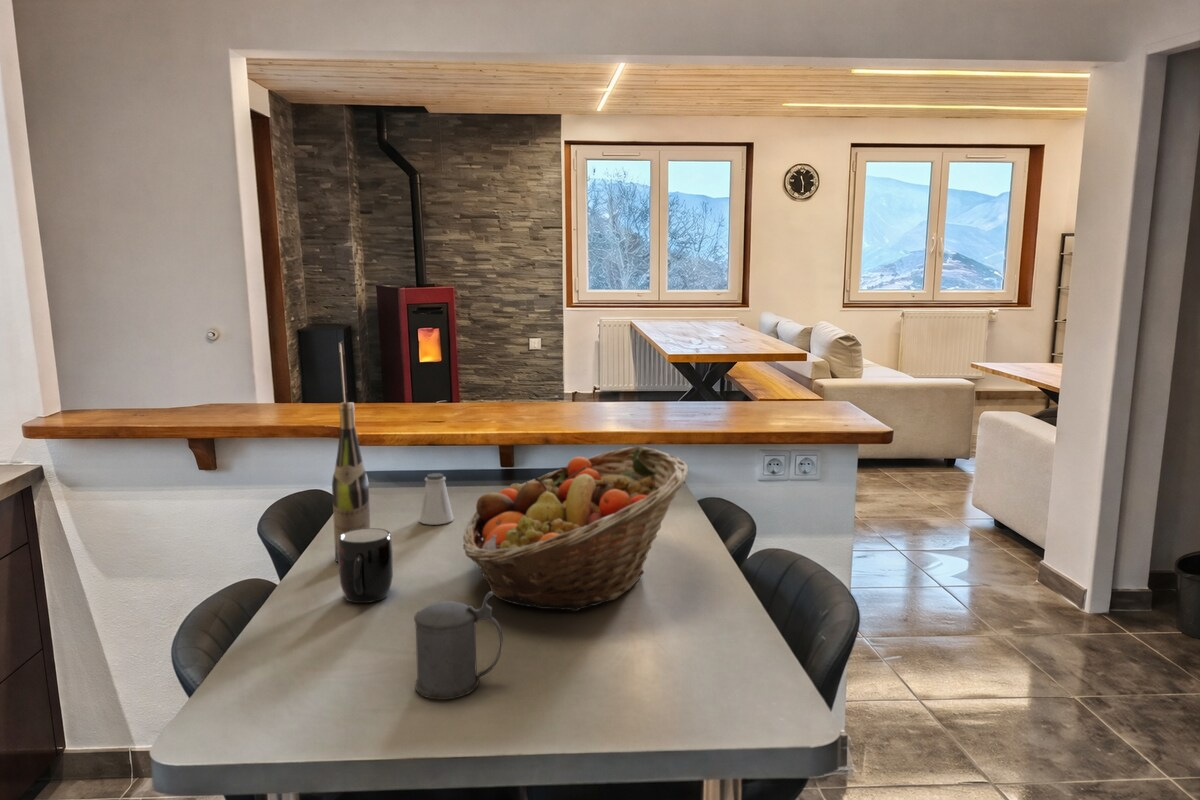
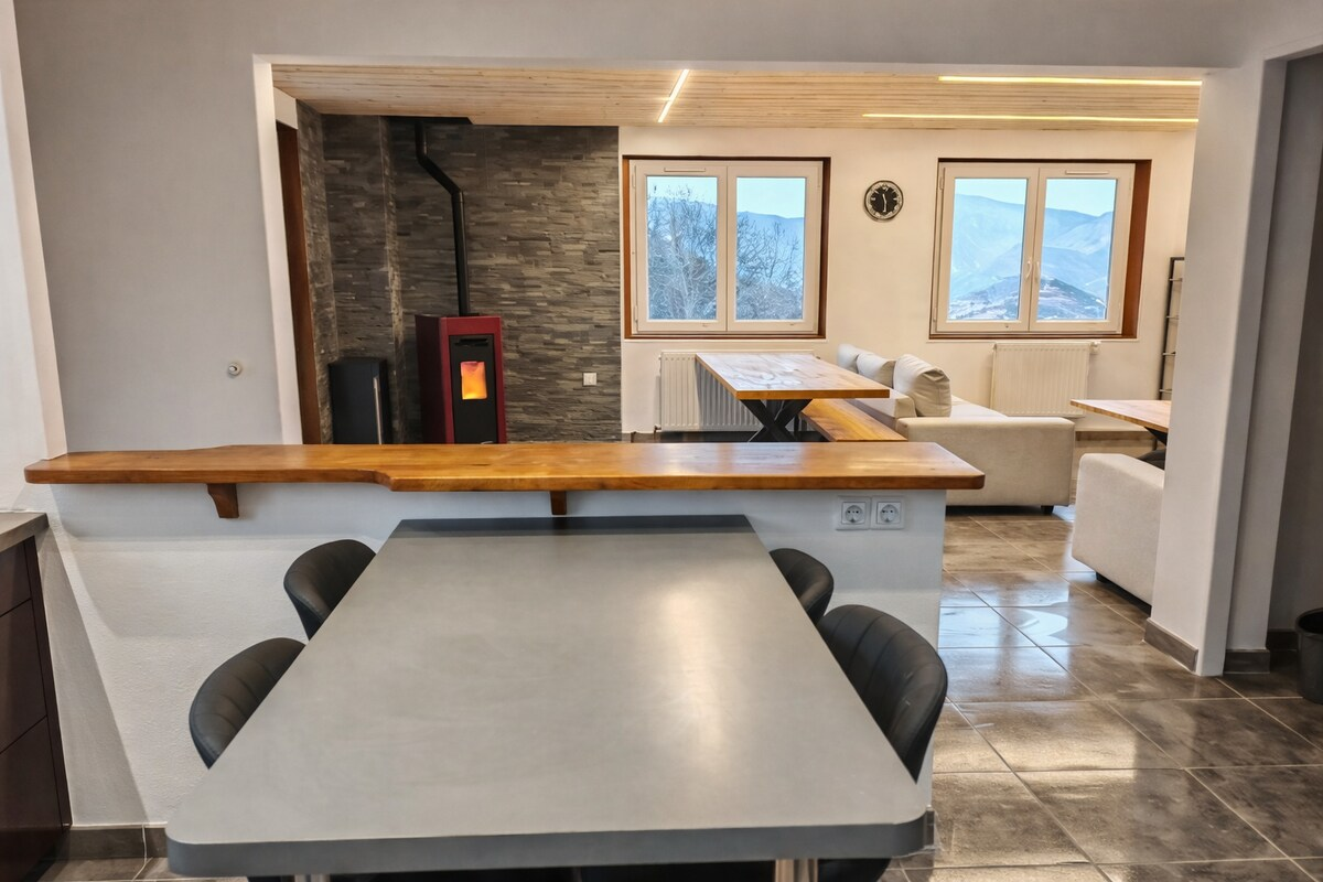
- fruit basket [462,445,690,612]
- wine bottle [331,401,371,563]
- beer stein [413,590,503,700]
- saltshaker [418,472,454,526]
- mug [337,527,394,604]
